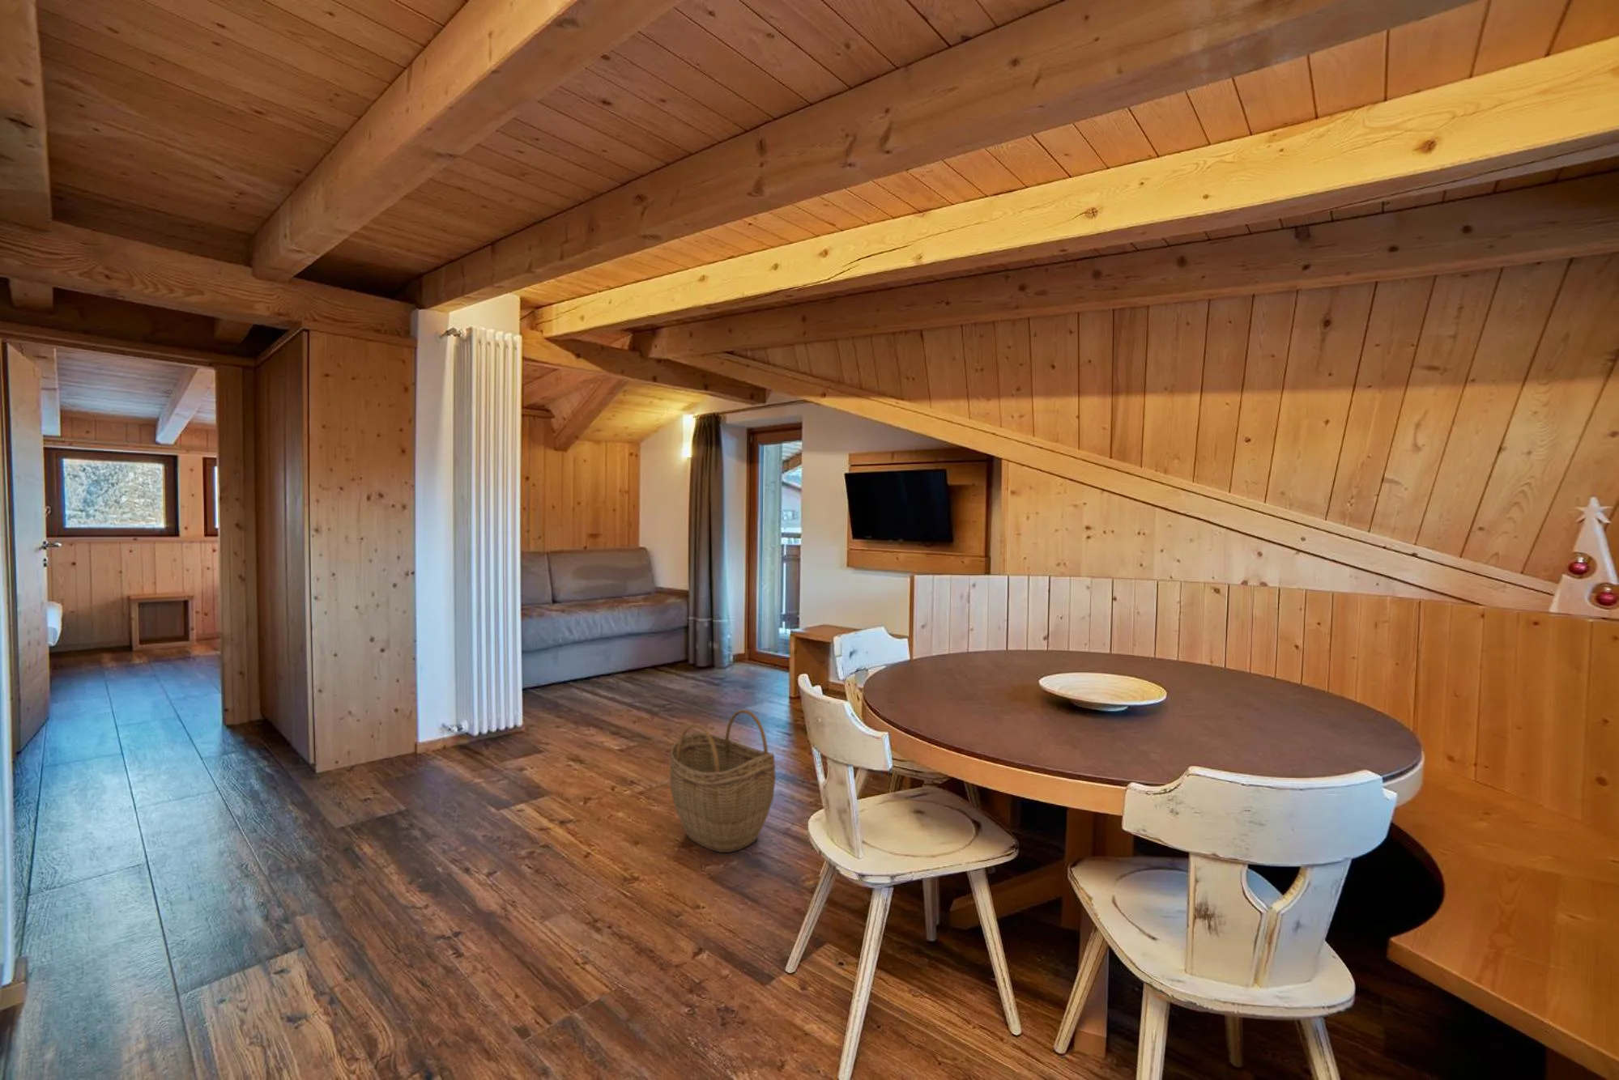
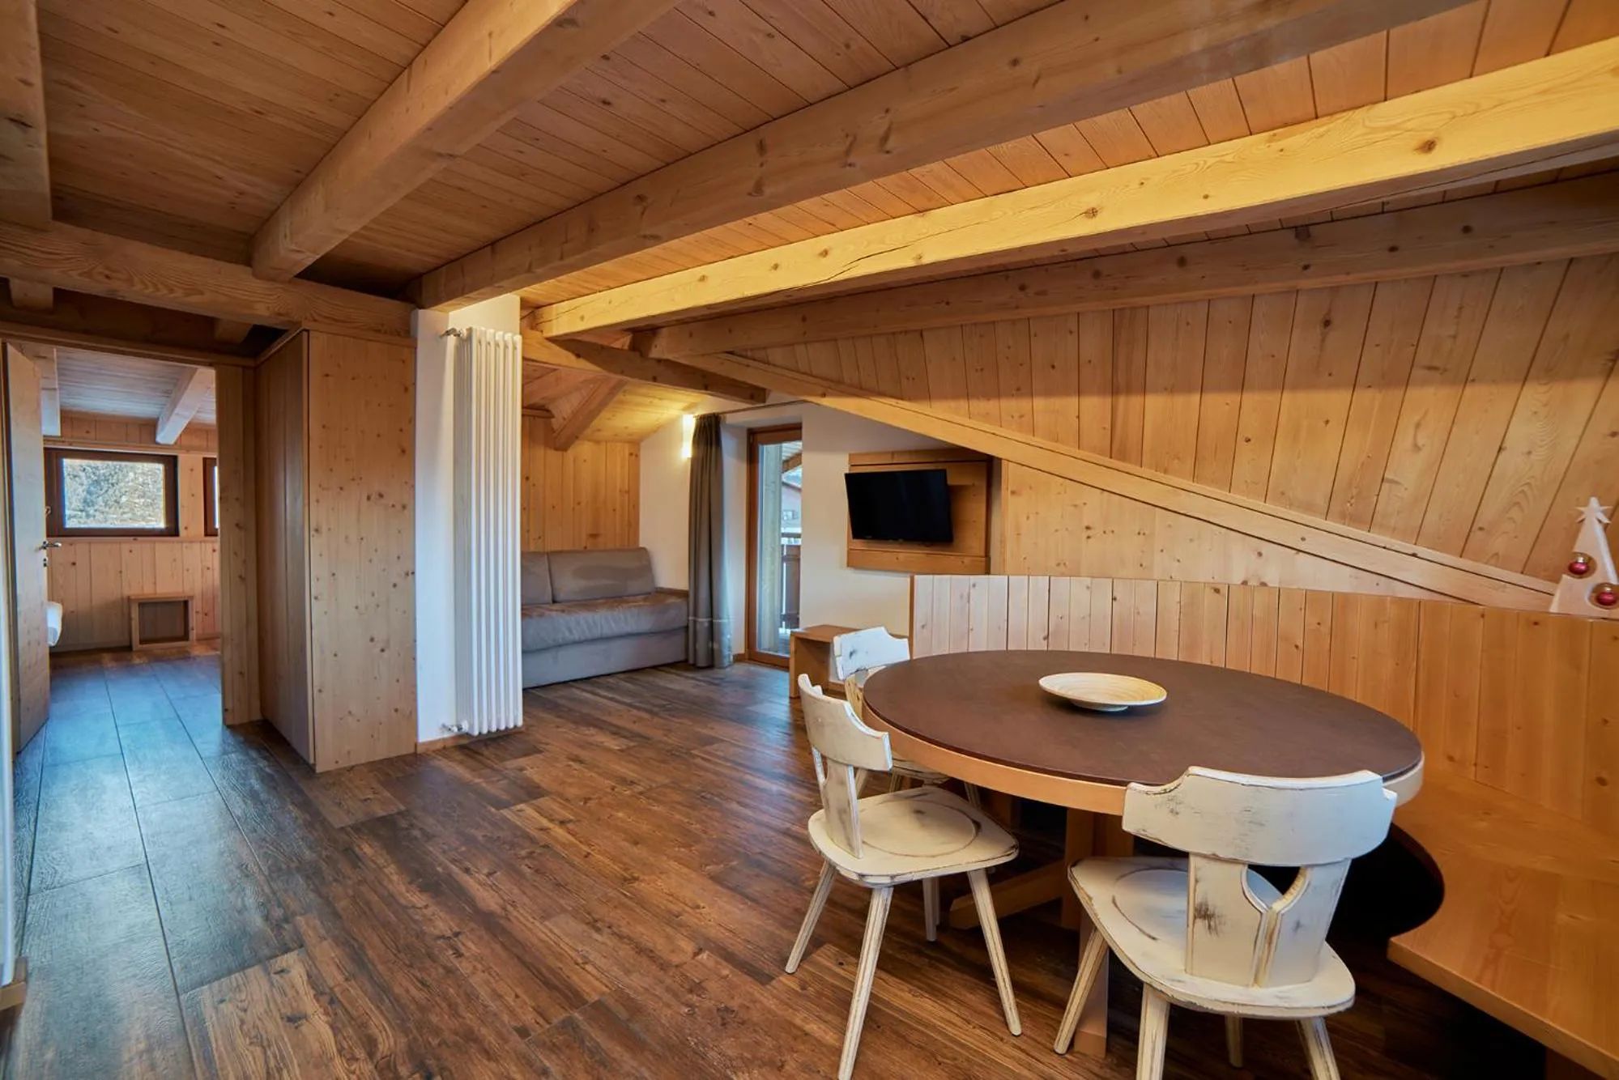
- woven basket [669,709,776,853]
